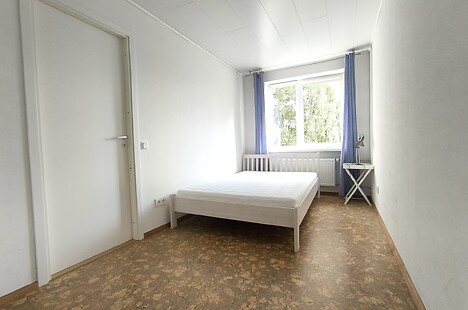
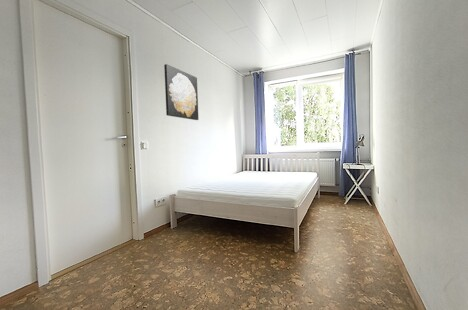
+ wall art [163,63,200,121]
